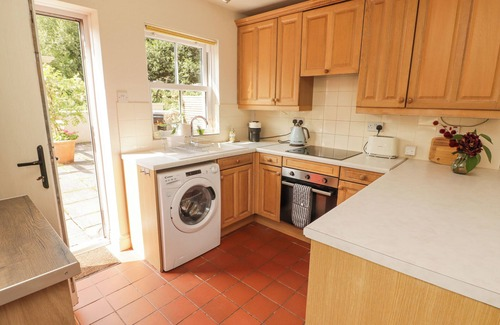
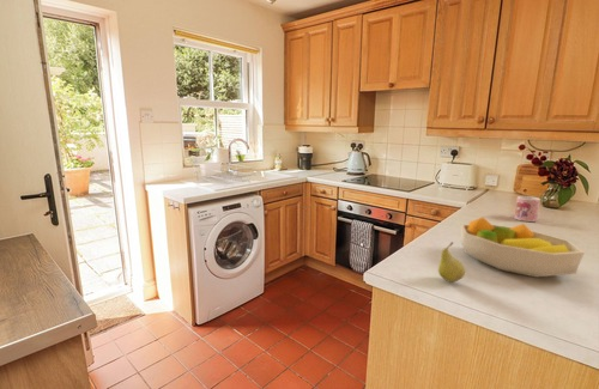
+ fruit [437,241,466,284]
+ mug [514,195,541,223]
+ fruit bowl [460,217,586,278]
